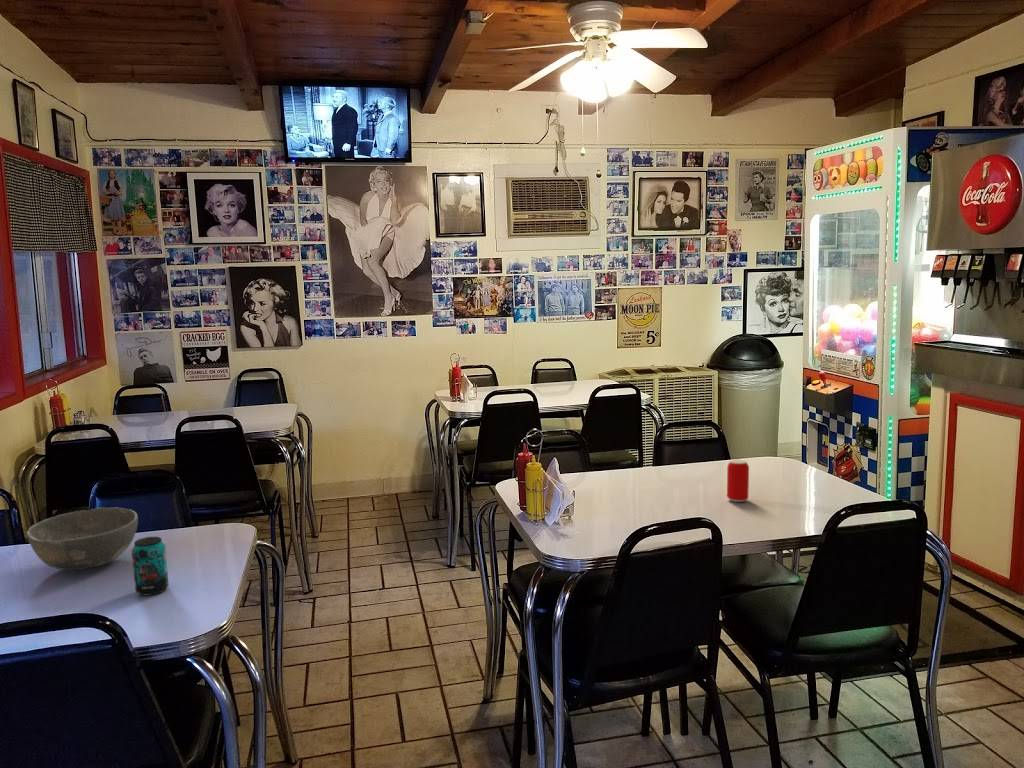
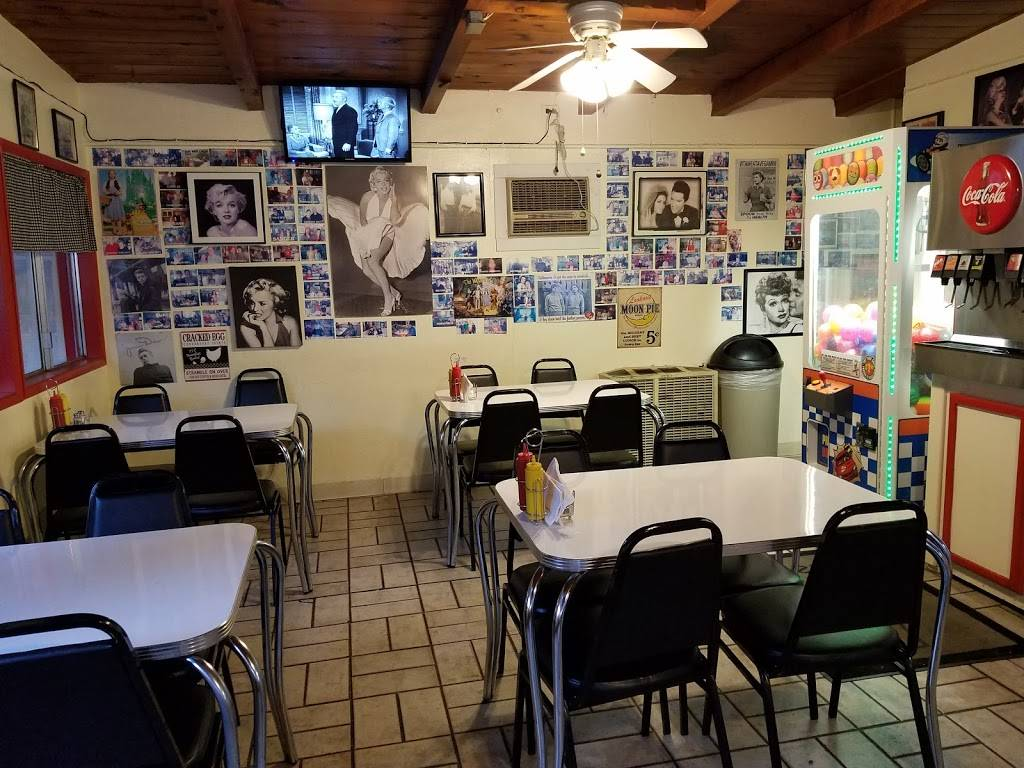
- bowl [26,507,139,571]
- beverage can [726,459,750,503]
- beverage can [131,536,170,596]
